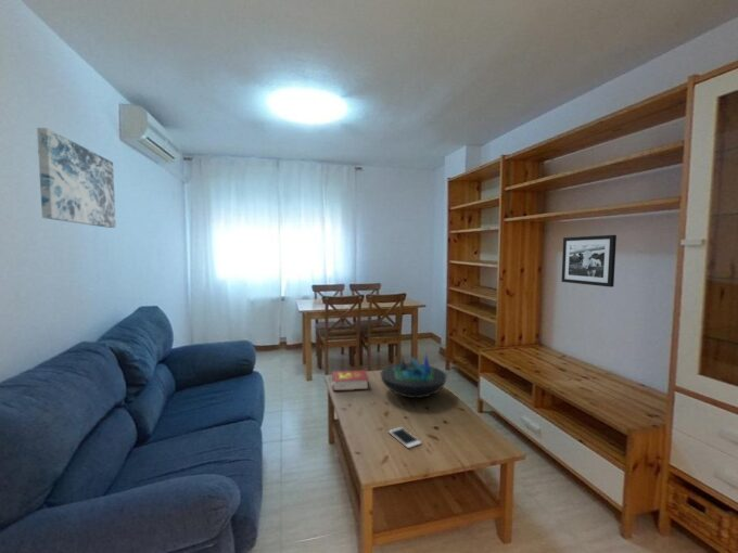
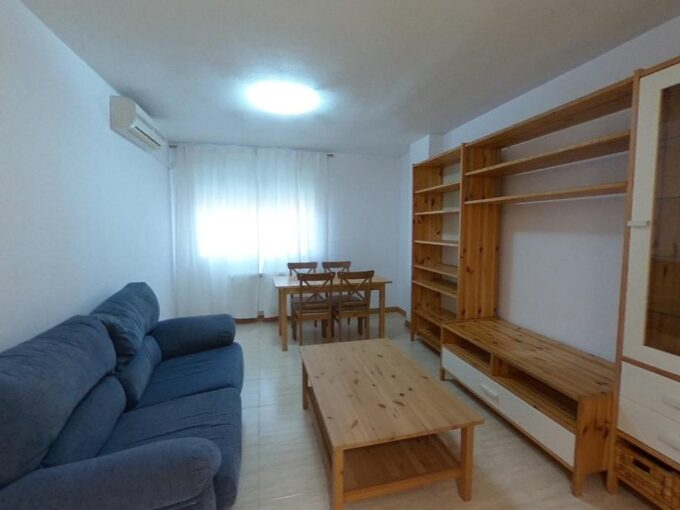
- cell phone [387,426,422,449]
- book [331,369,370,391]
- wall art [36,127,117,229]
- picture frame [561,234,618,288]
- decorative bowl [380,351,447,399]
